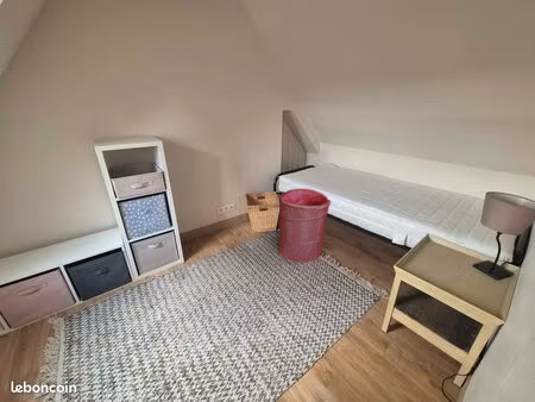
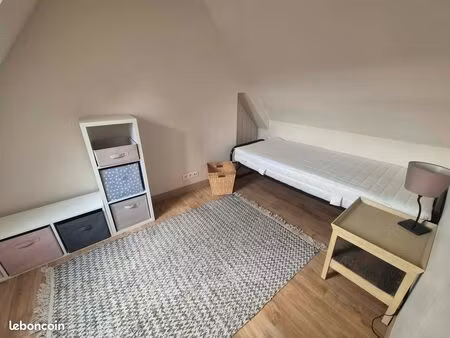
- laundry hamper [277,188,332,264]
